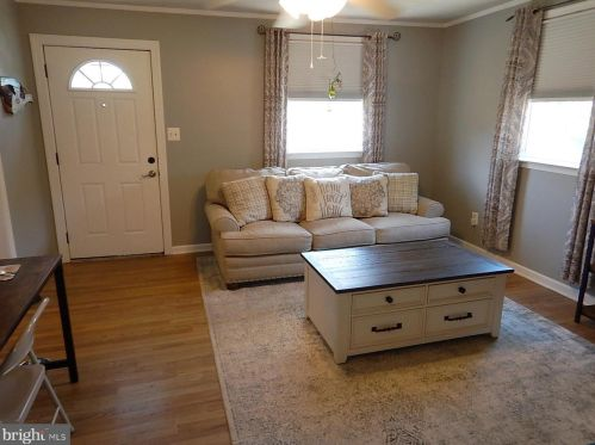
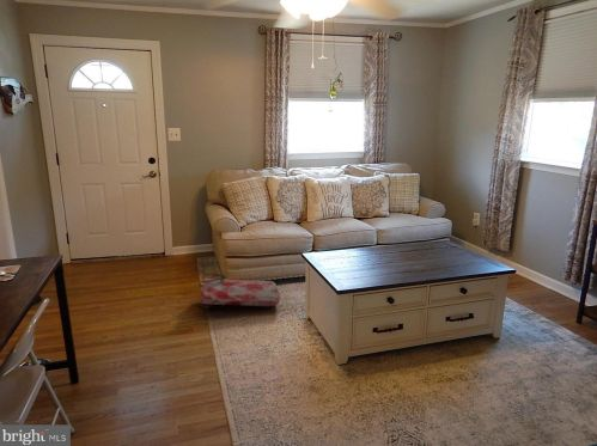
+ bag [196,273,281,311]
